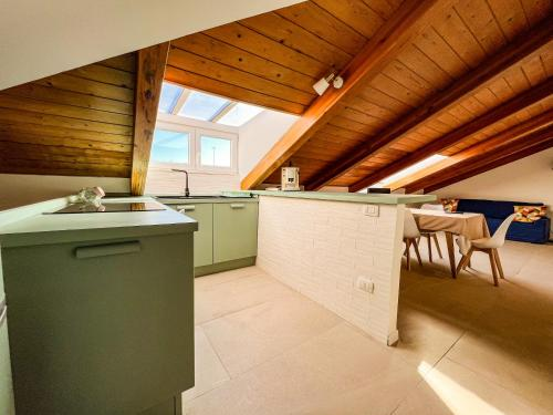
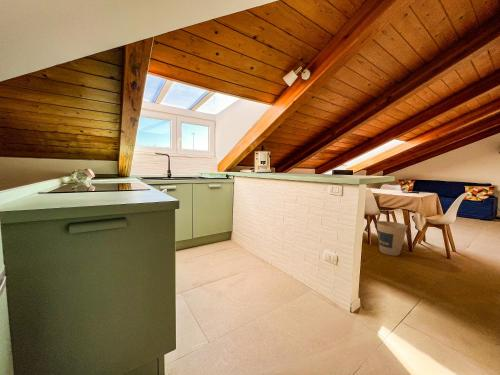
+ trash can [376,220,409,257]
